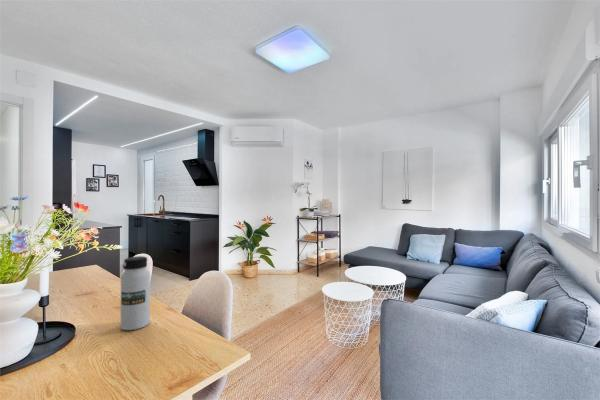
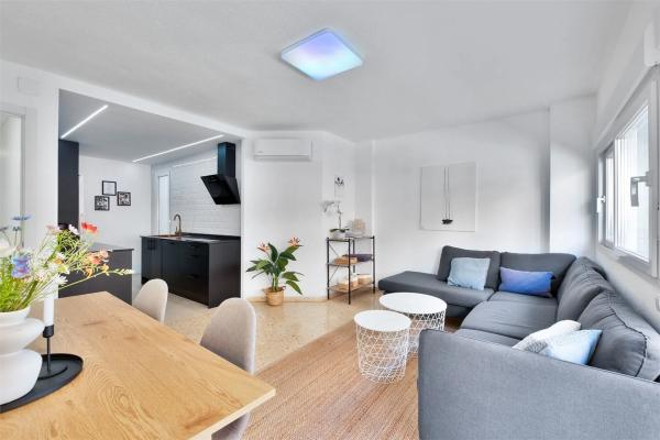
- water bottle [120,255,151,331]
